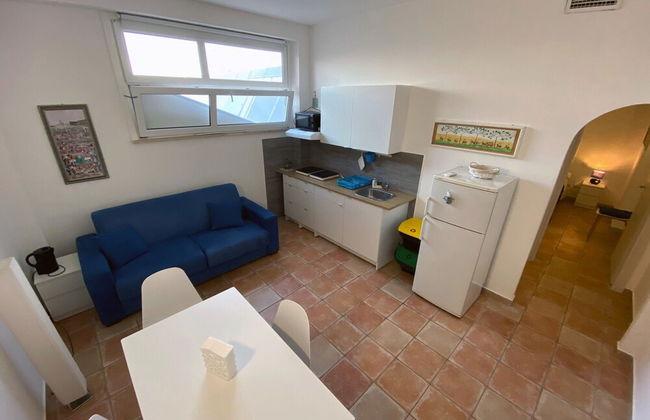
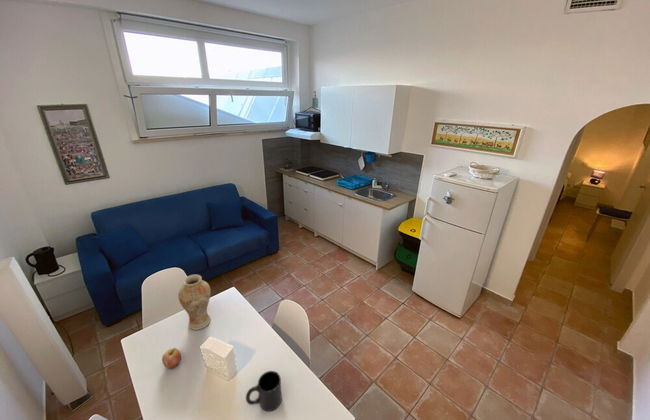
+ mug [245,370,283,412]
+ fruit [161,347,182,369]
+ vase [177,274,212,331]
